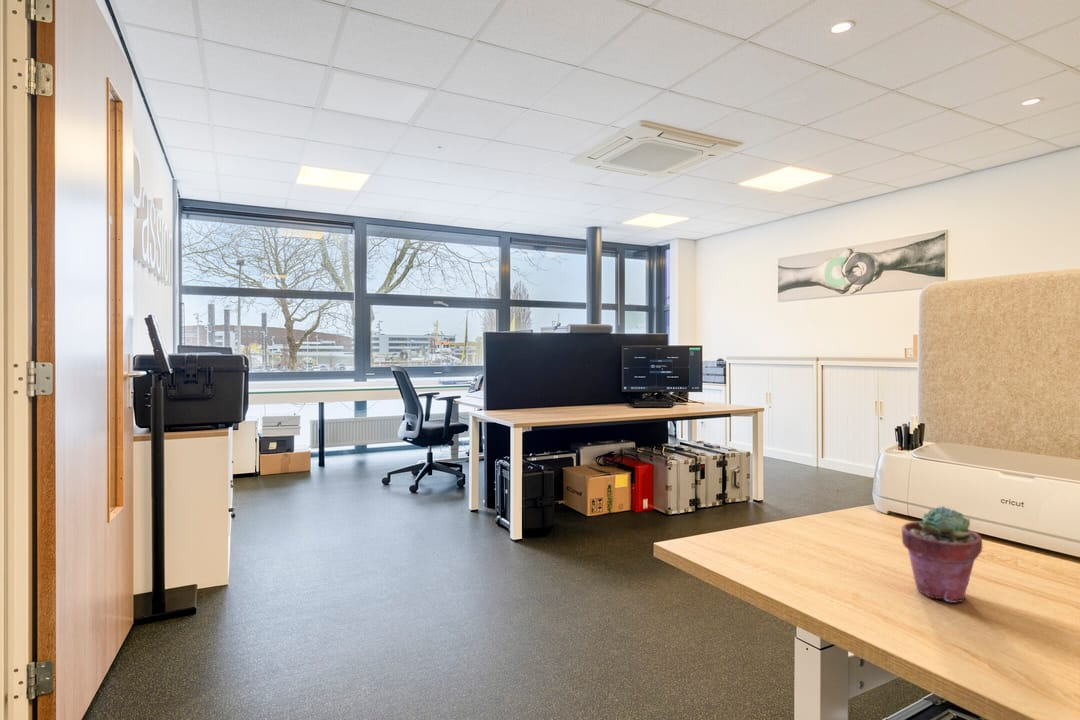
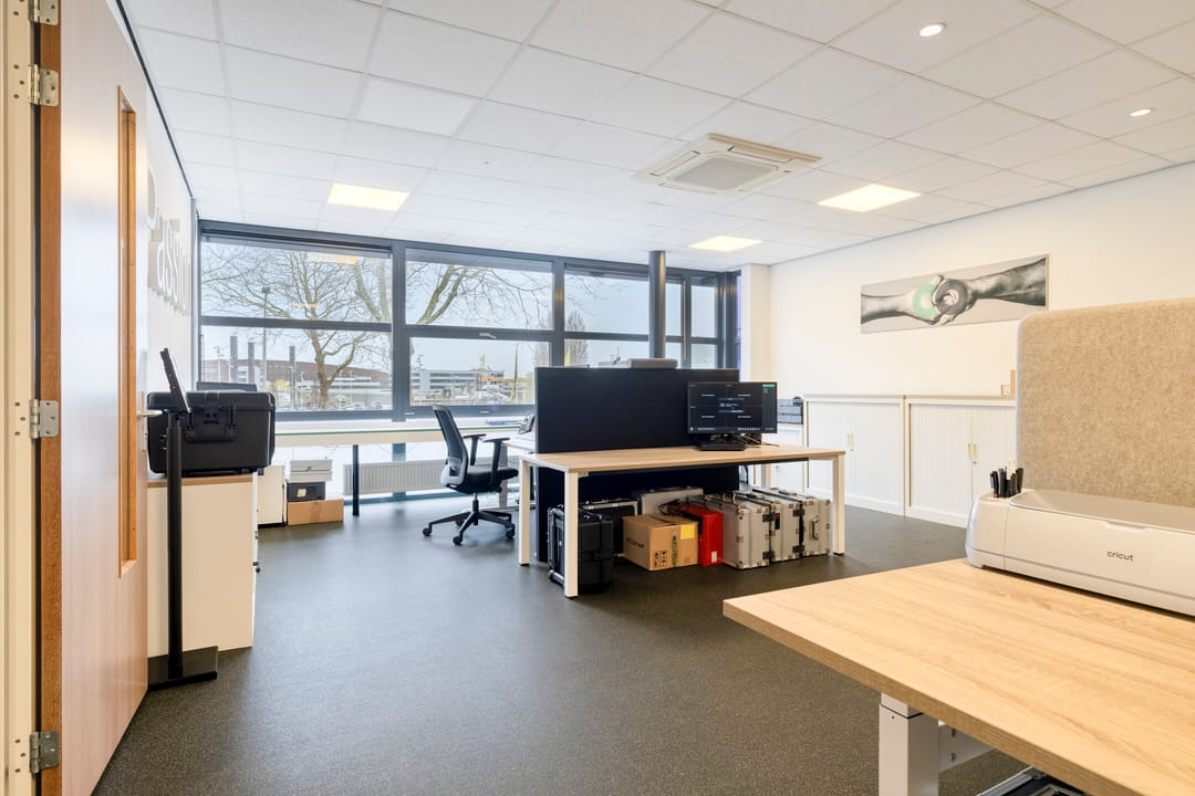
- potted succulent [901,505,983,604]
